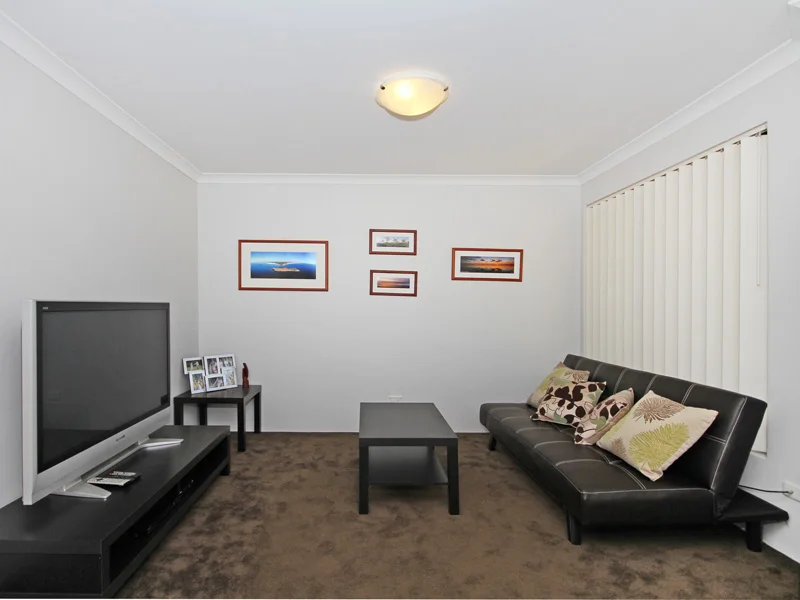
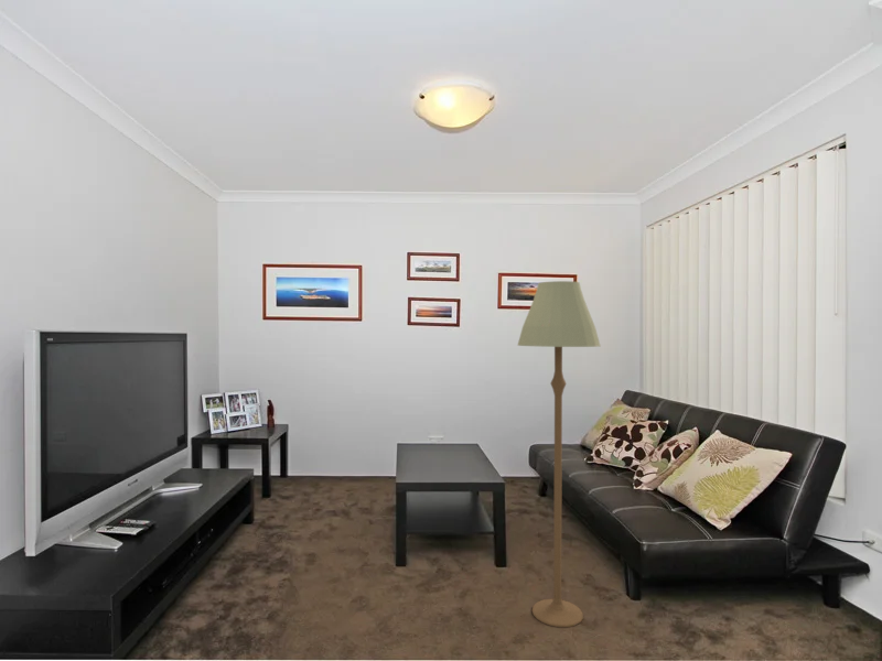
+ floor lamp [517,280,601,628]
